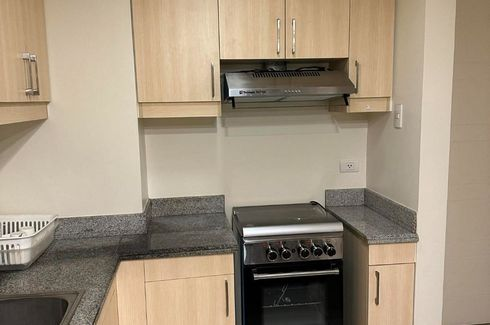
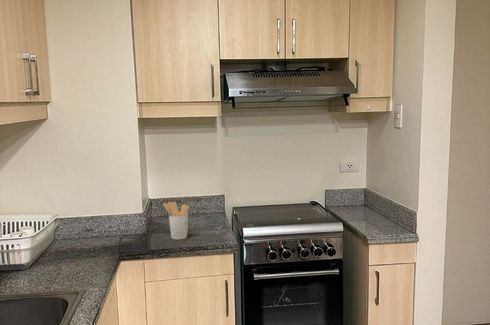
+ utensil holder [162,201,190,241]
